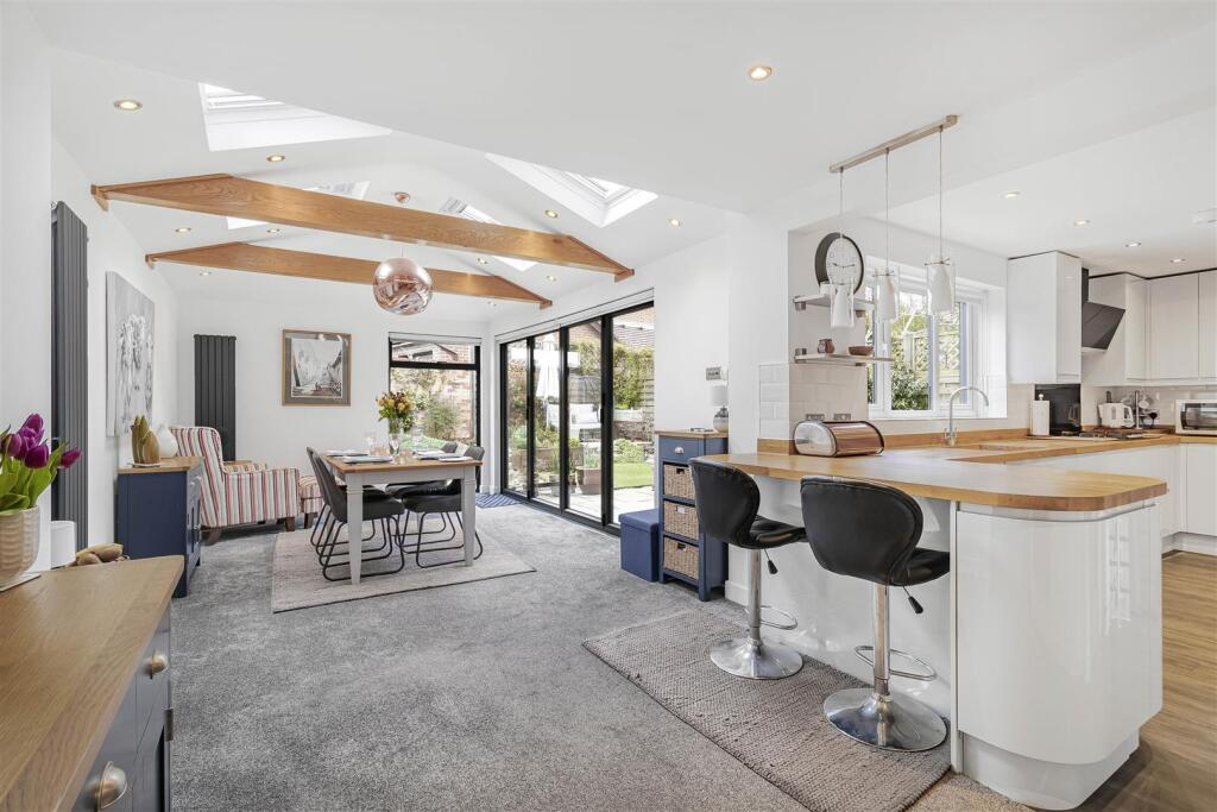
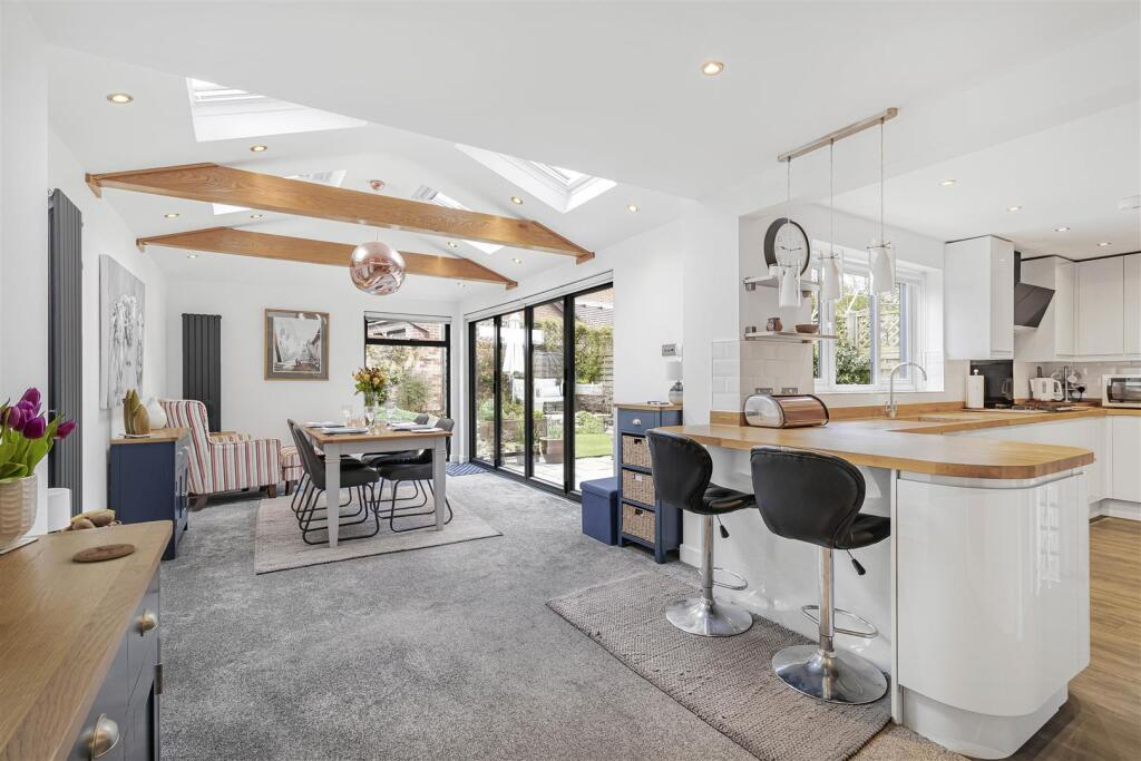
+ coaster [72,543,136,563]
